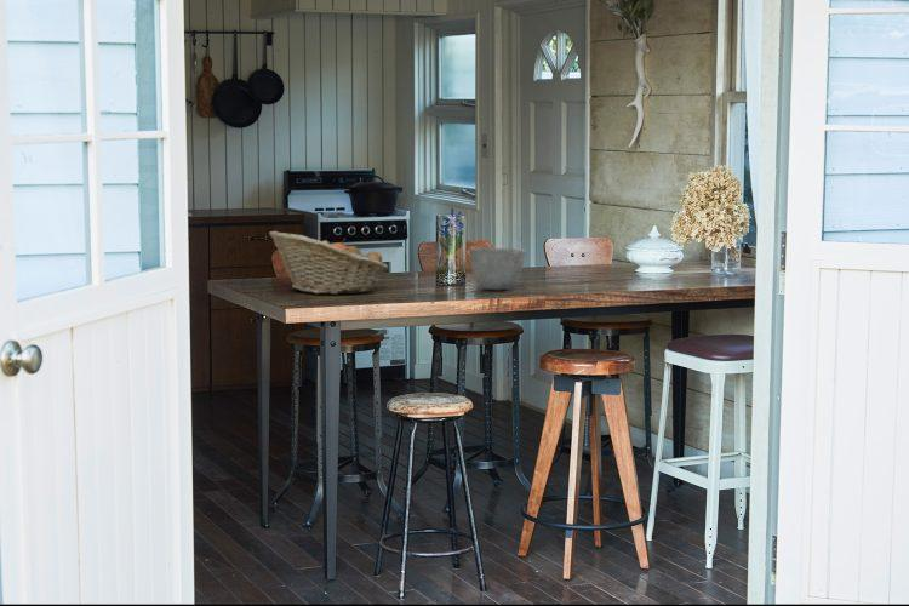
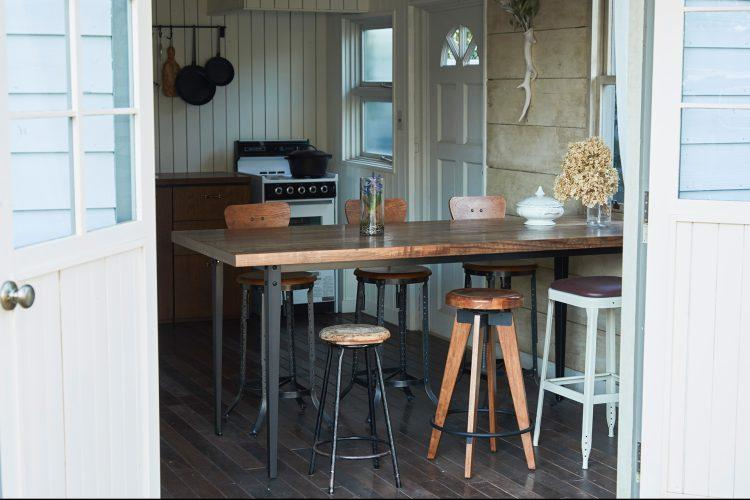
- fruit basket [268,230,389,296]
- bowl [469,246,527,291]
